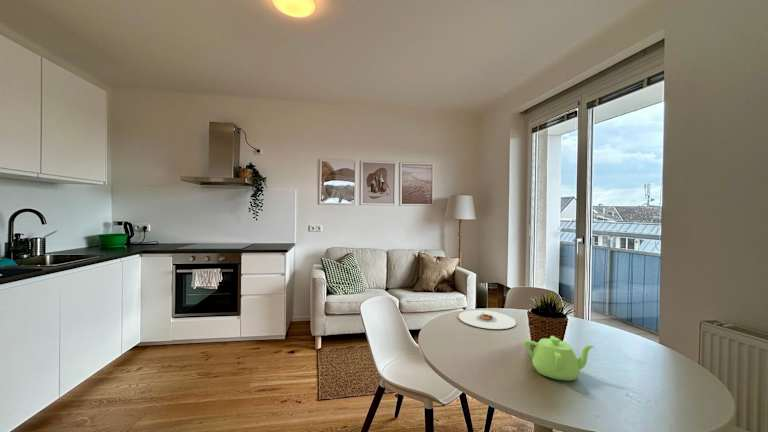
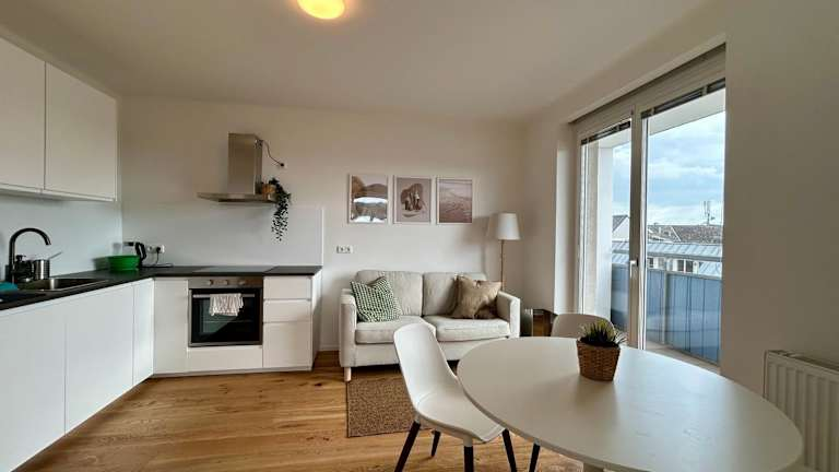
- plate [458,309,517,330]
- teapot [523,335,595,382]
